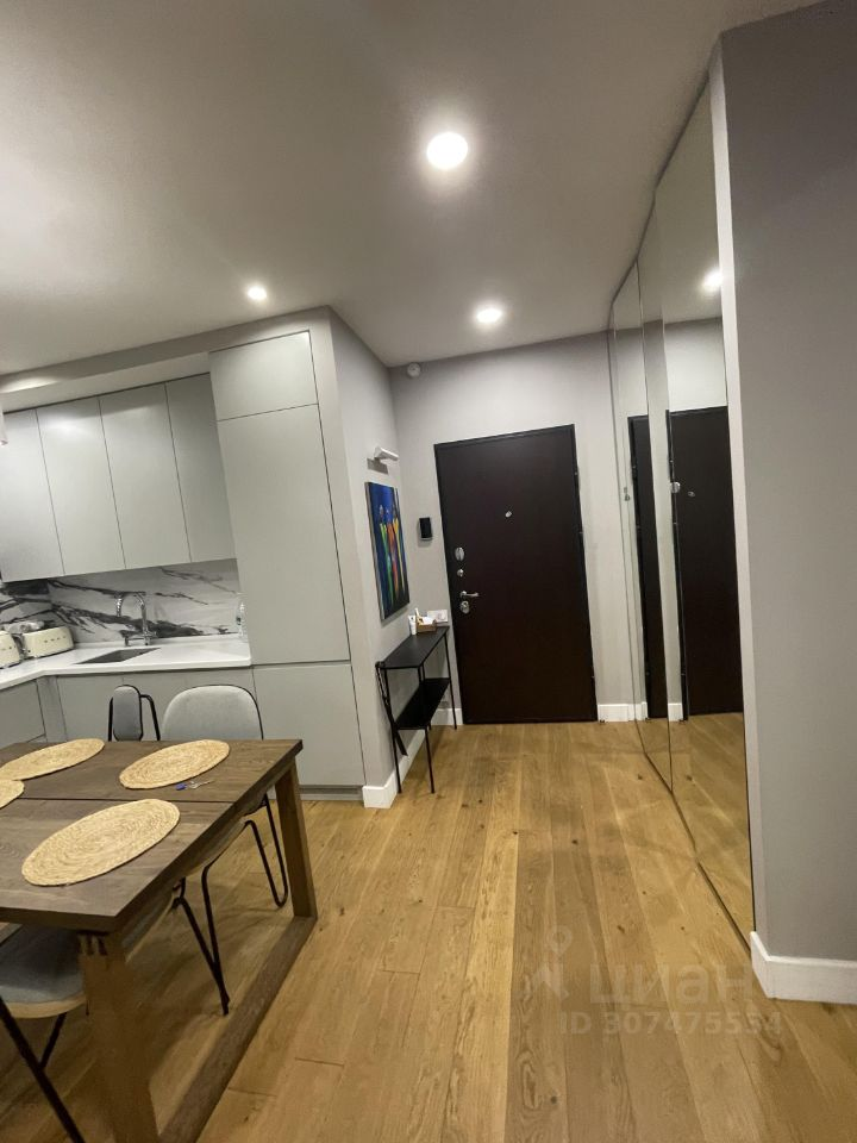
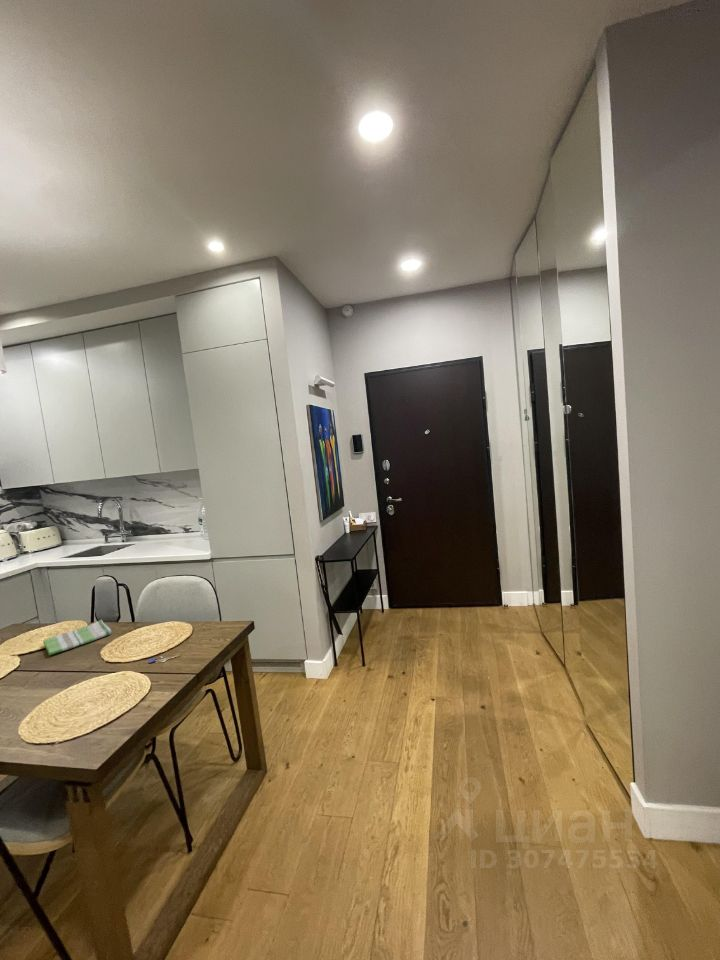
+ dish towel [42,619,112,656]
